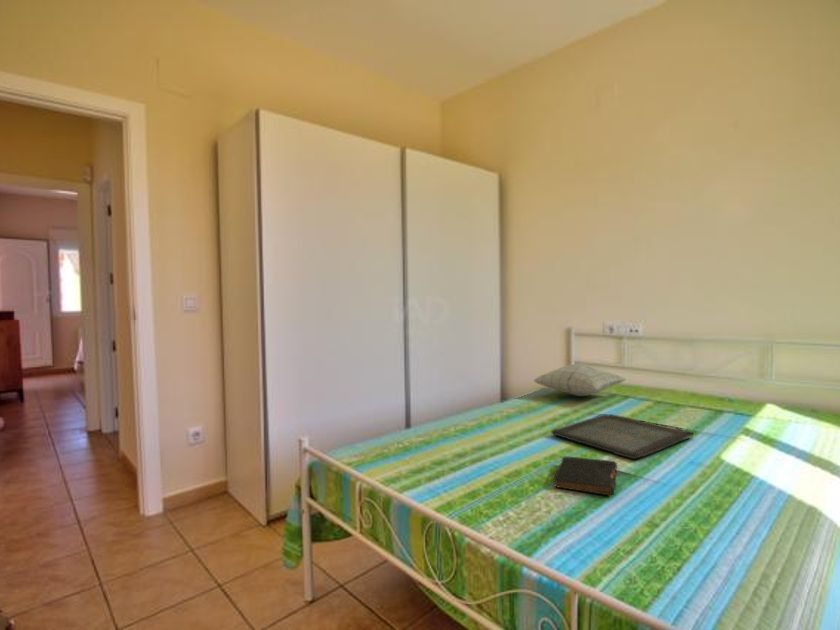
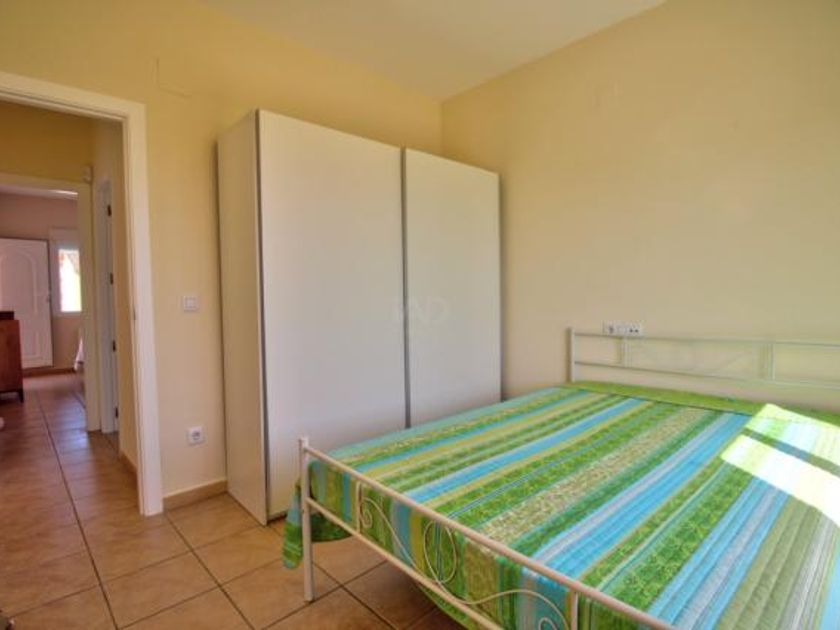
- serving tray [550,413,695,460]
- book [552,456,618,496]
- pillow [532,362,627,397]
